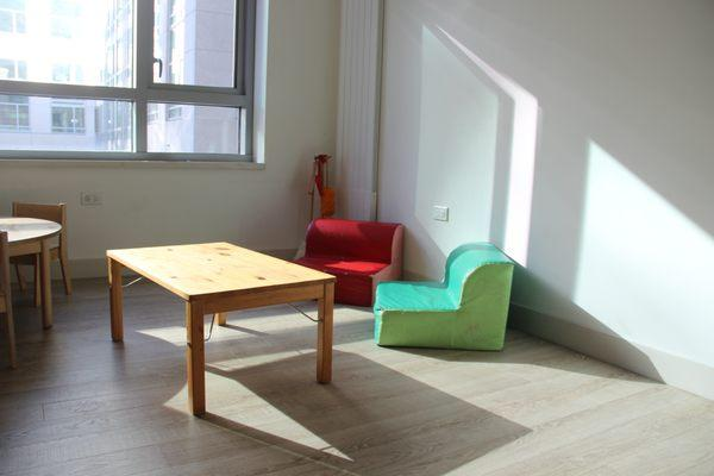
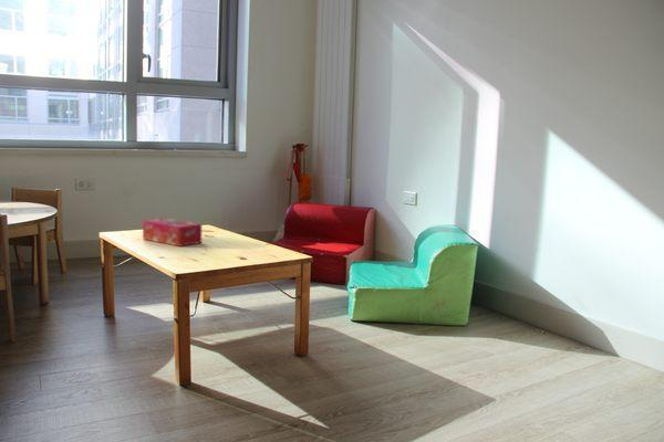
+ tissue box [142,217,203,248]
